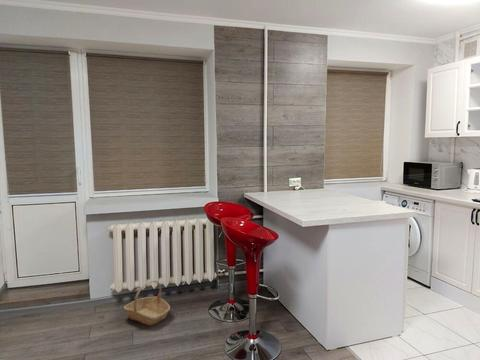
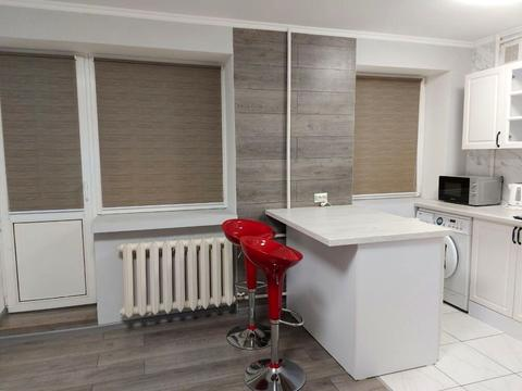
- basket [123,279,171,327]
